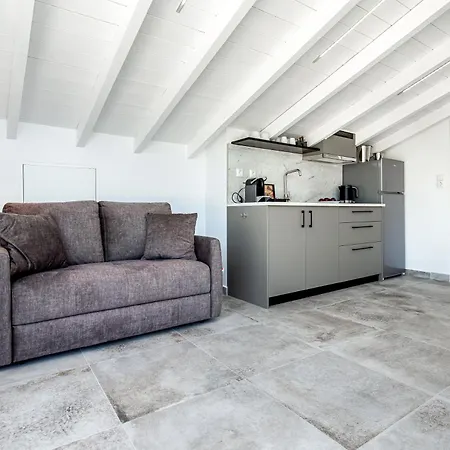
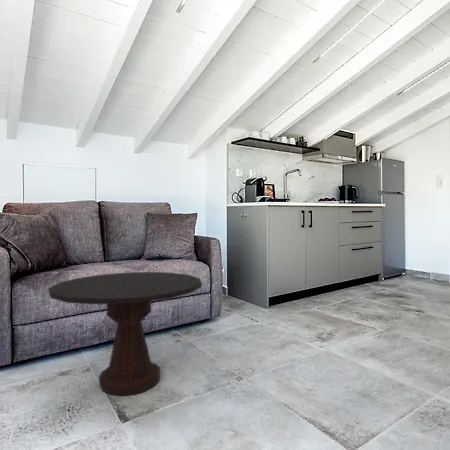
+ side table [48,271,203,397]
